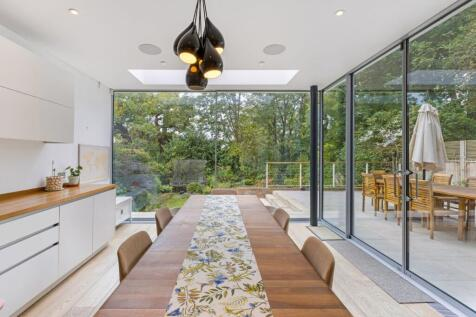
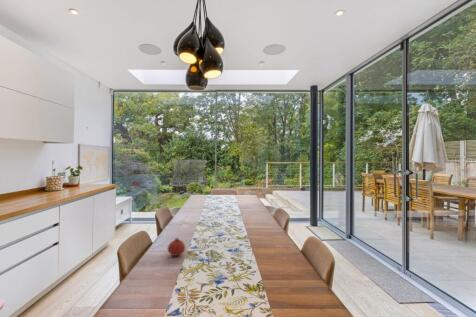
+ fruit [167,237,186,257]
